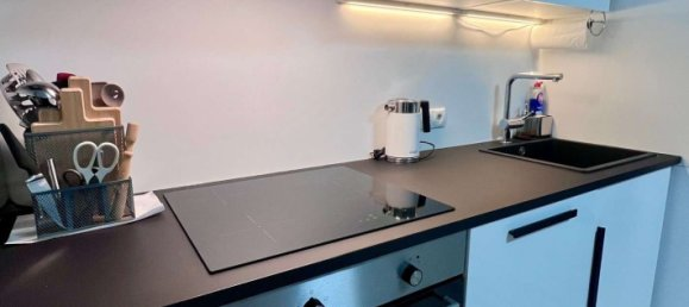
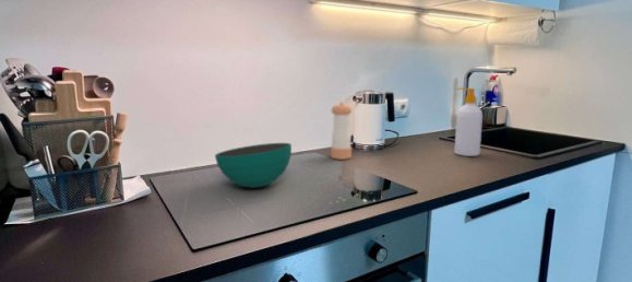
+ pepper shaker [330,102,353,161]
+ soap bottle [453,87,484,157]
+ bowl [214,142,293,189]
